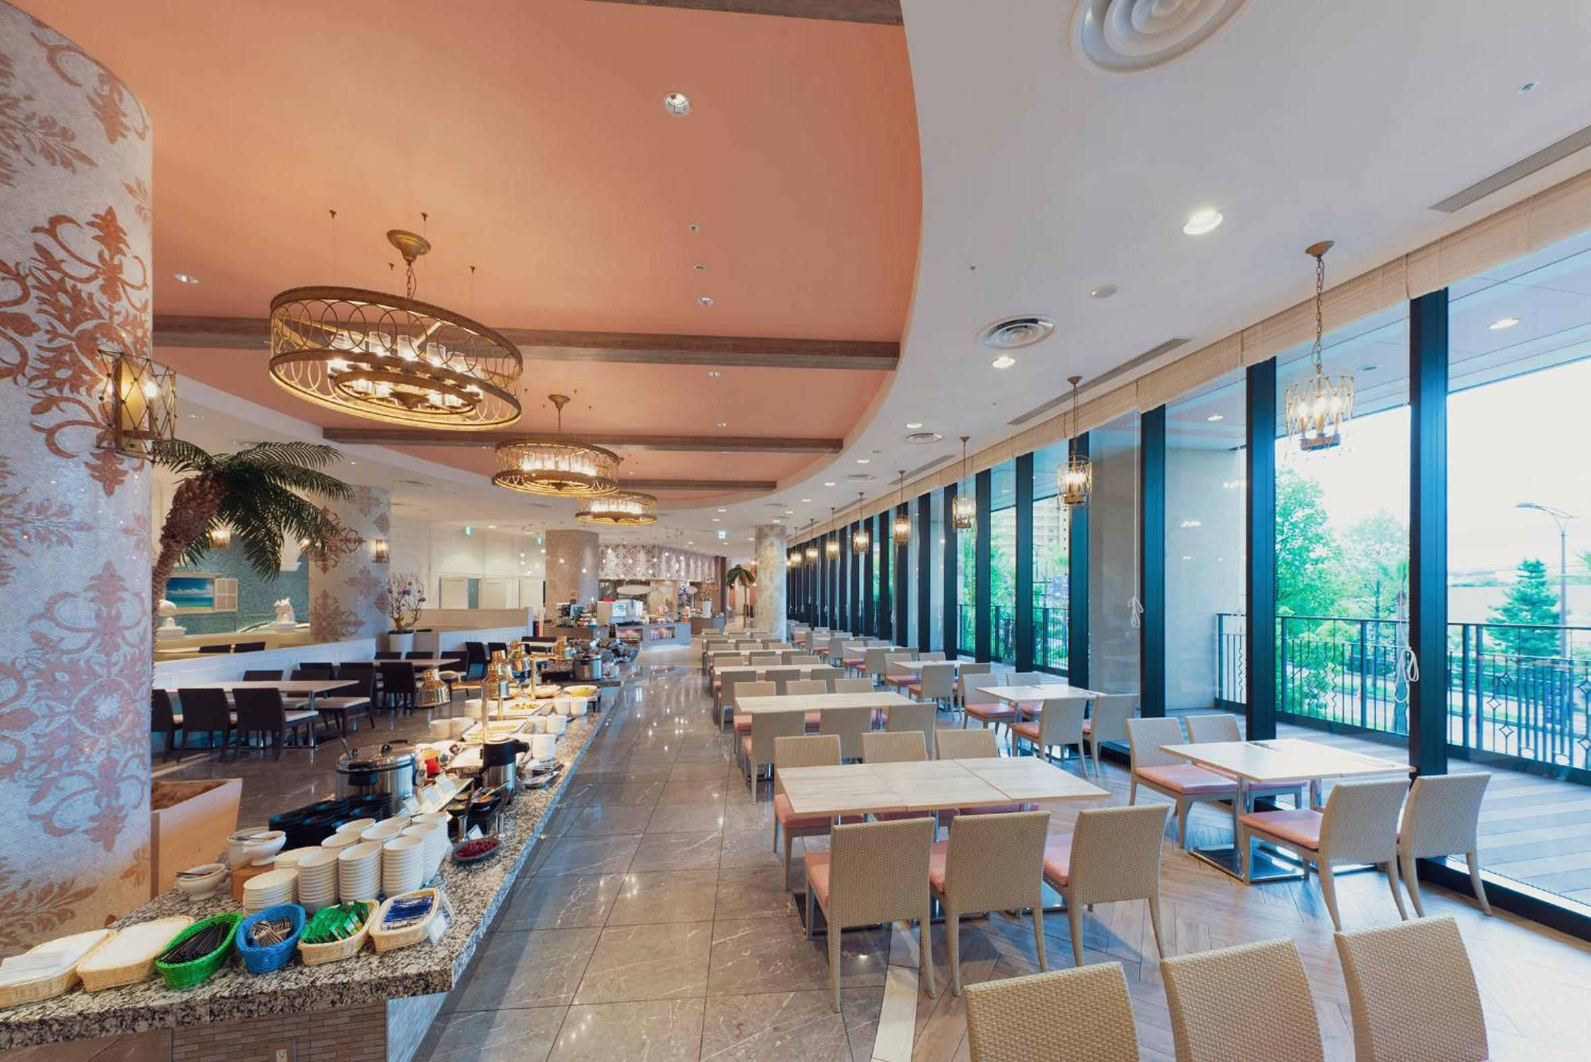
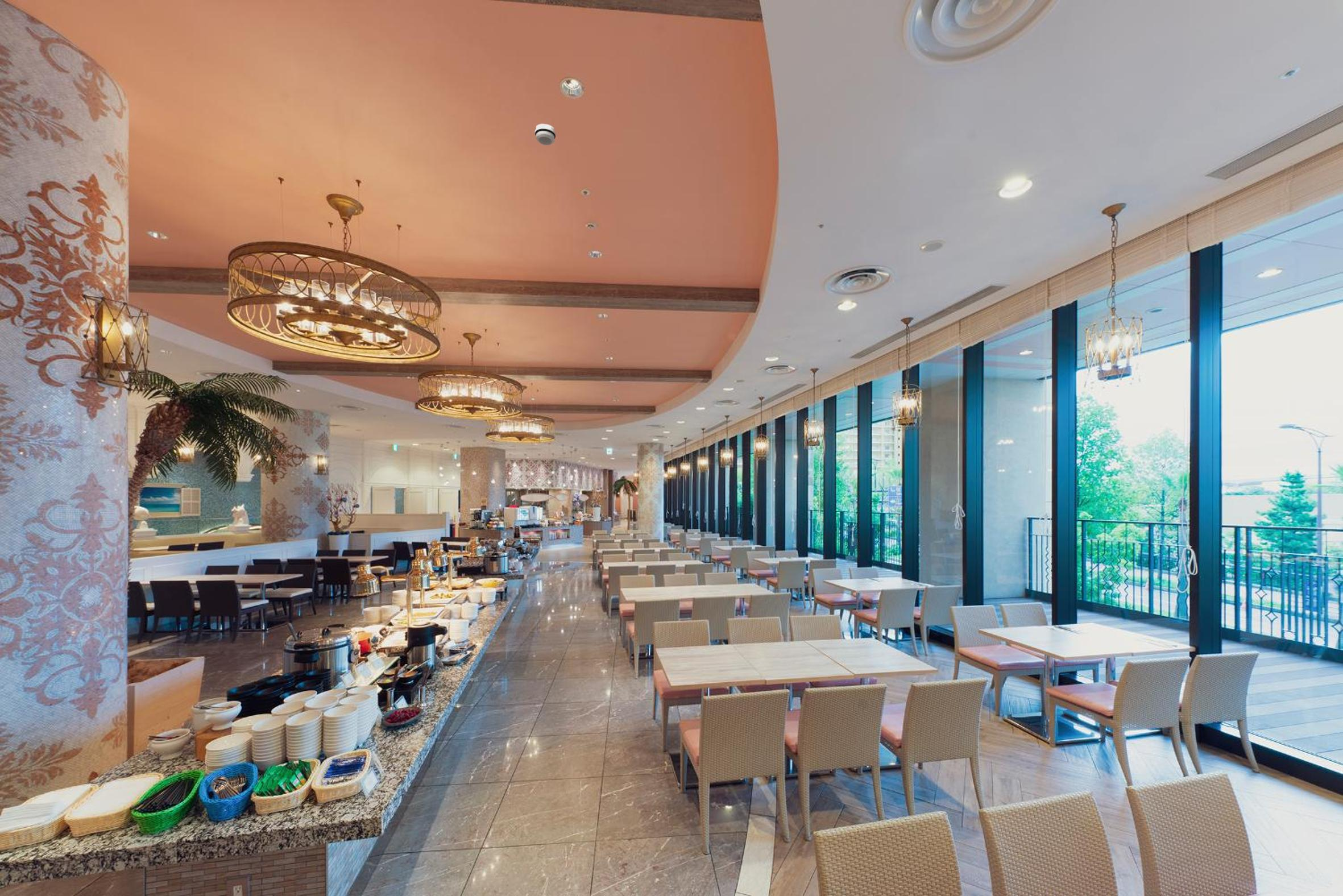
+ smoke detector [534,123,556,146]
